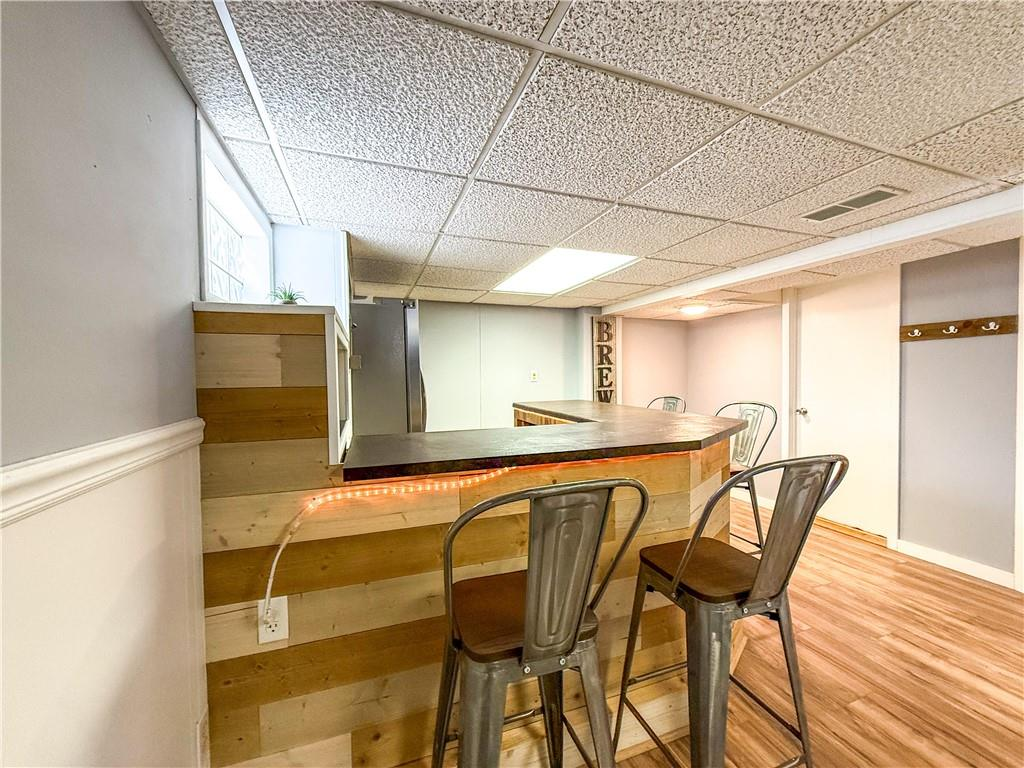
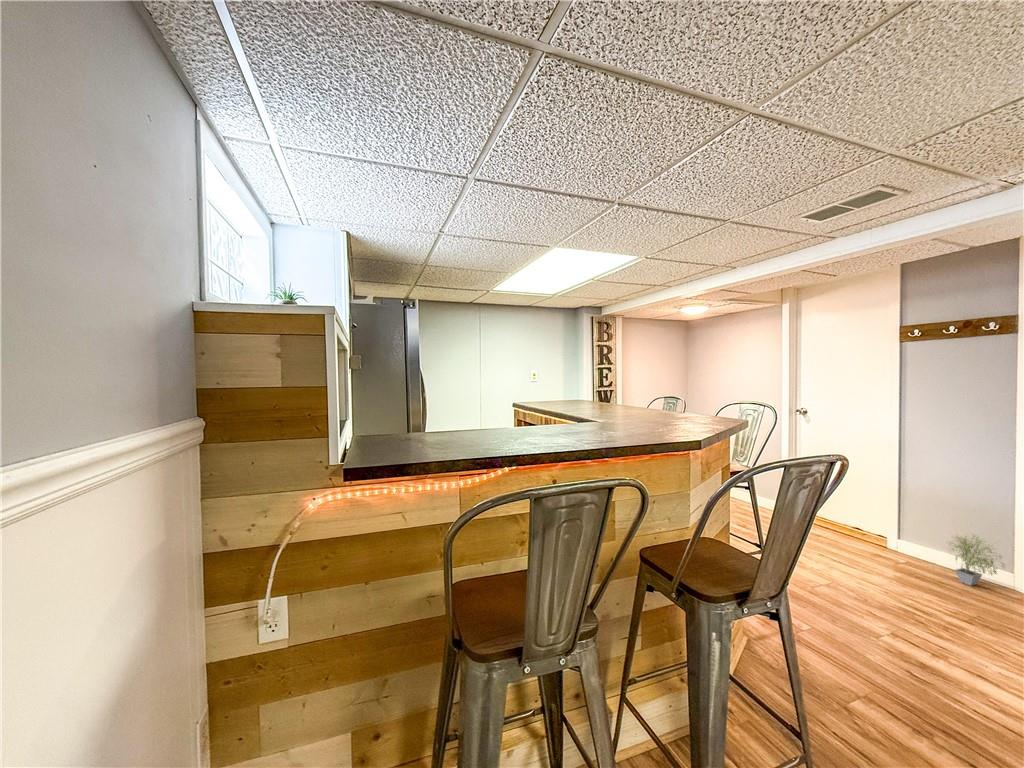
+ potted plant [945,532,1007,587]
